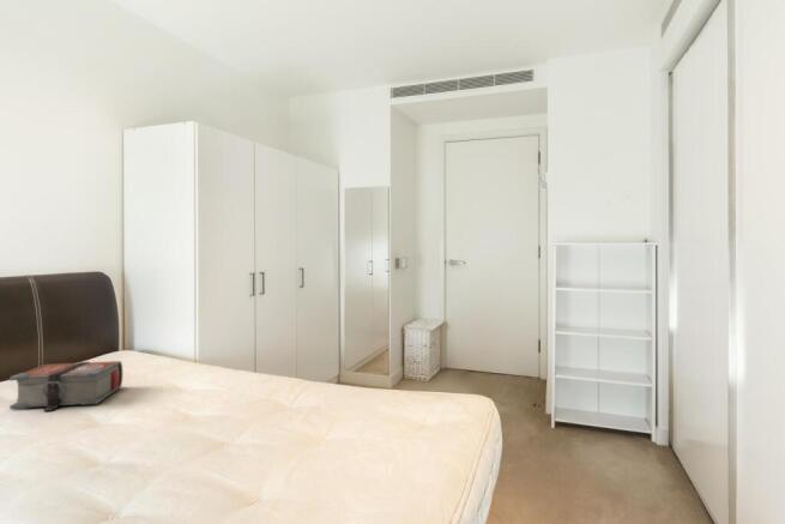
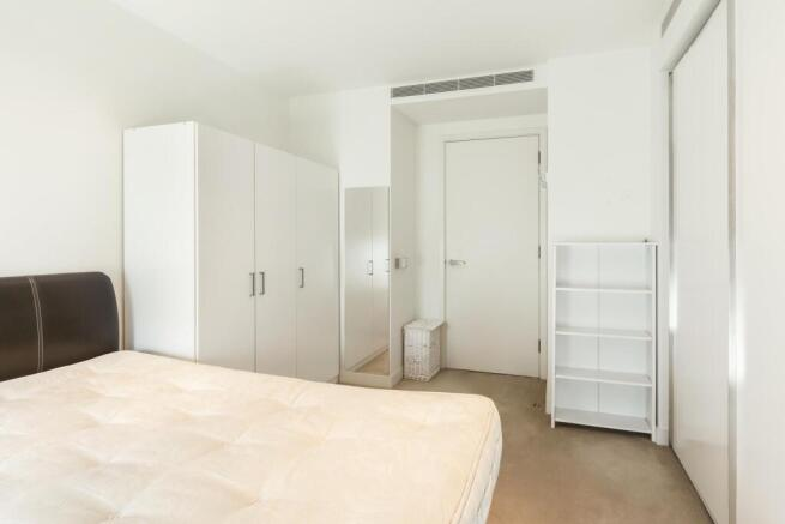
- bible [8,360,123,412]
